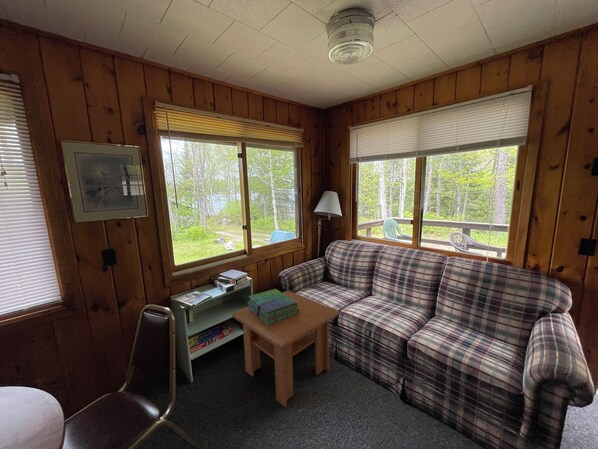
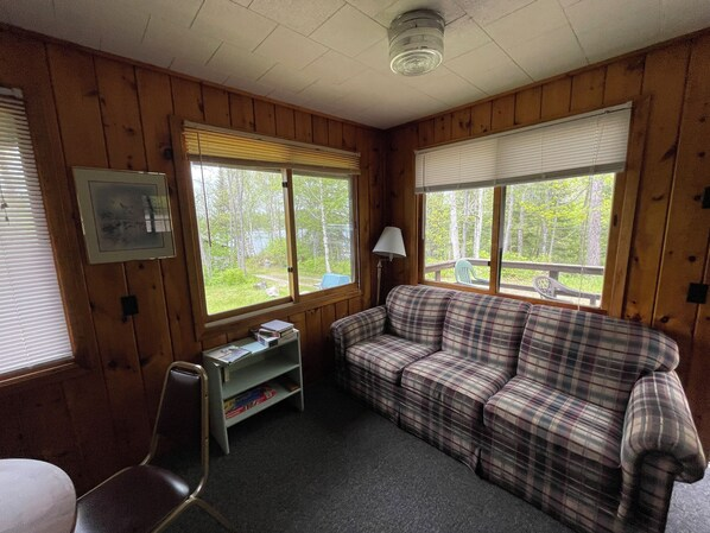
- stack of books [246,288,299,325]
- coffee table [231,289,340,408]
